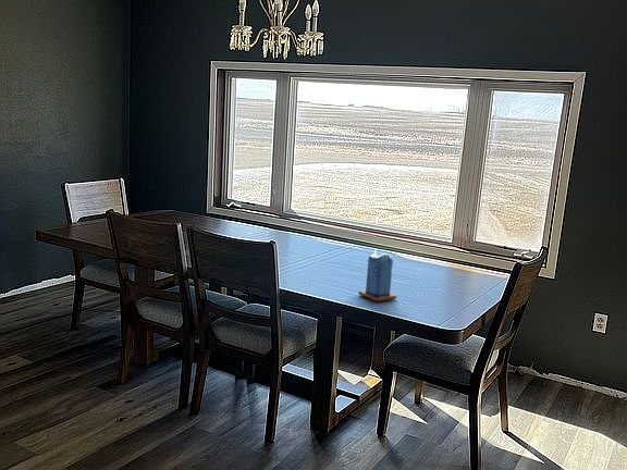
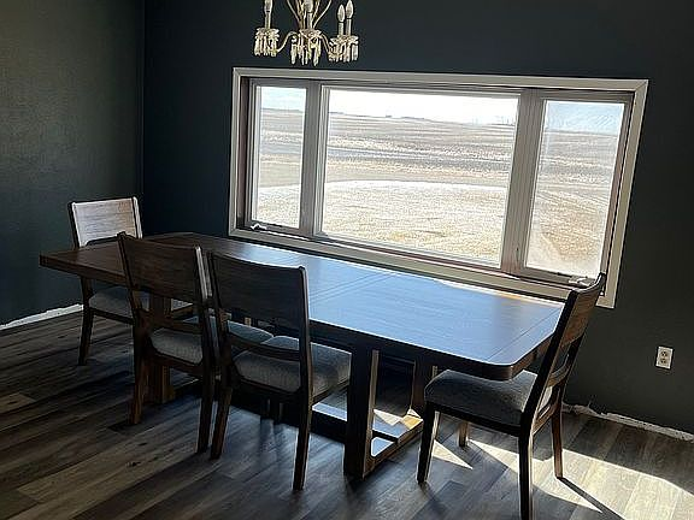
- candle [357,248,397,302]
